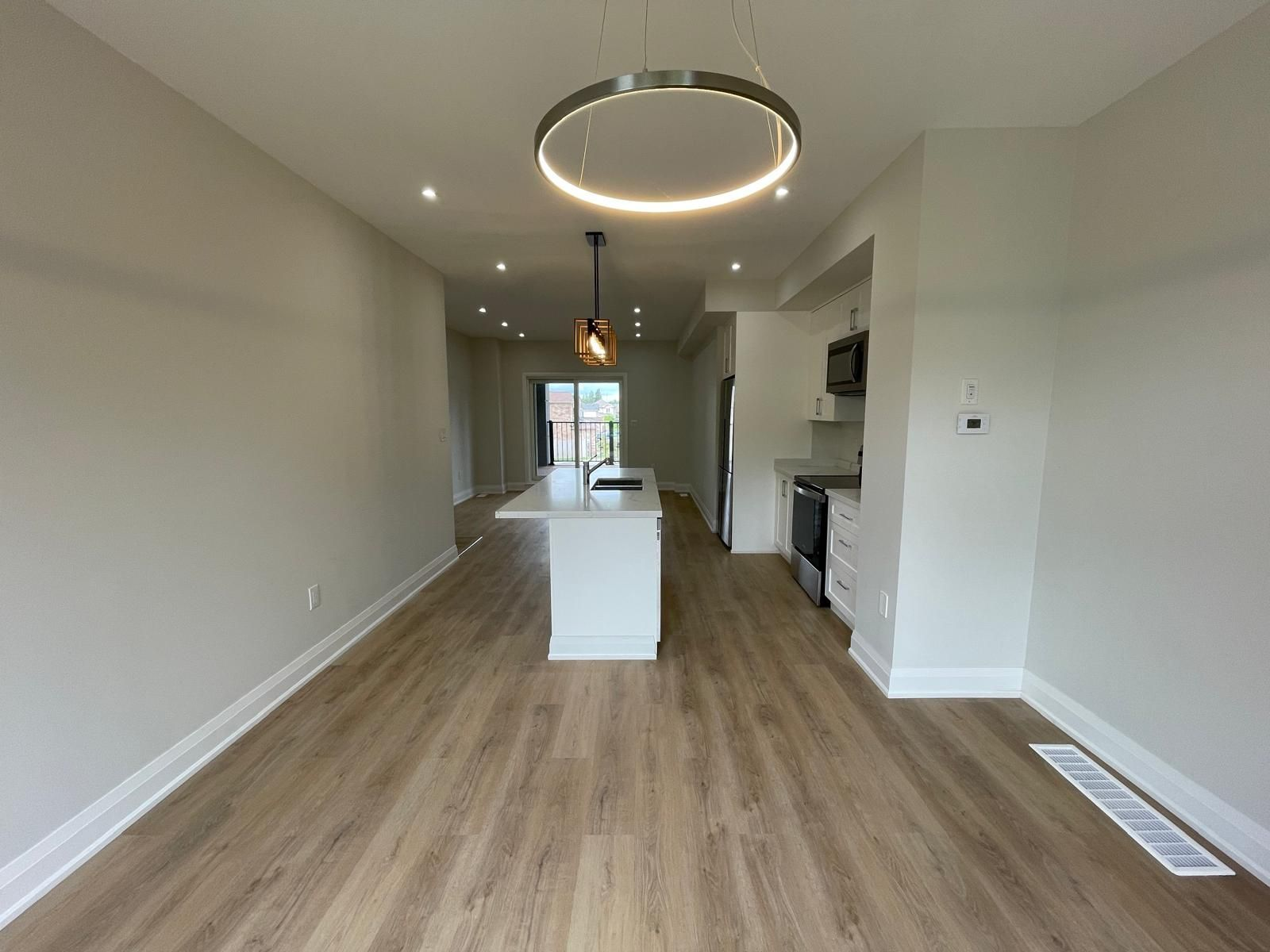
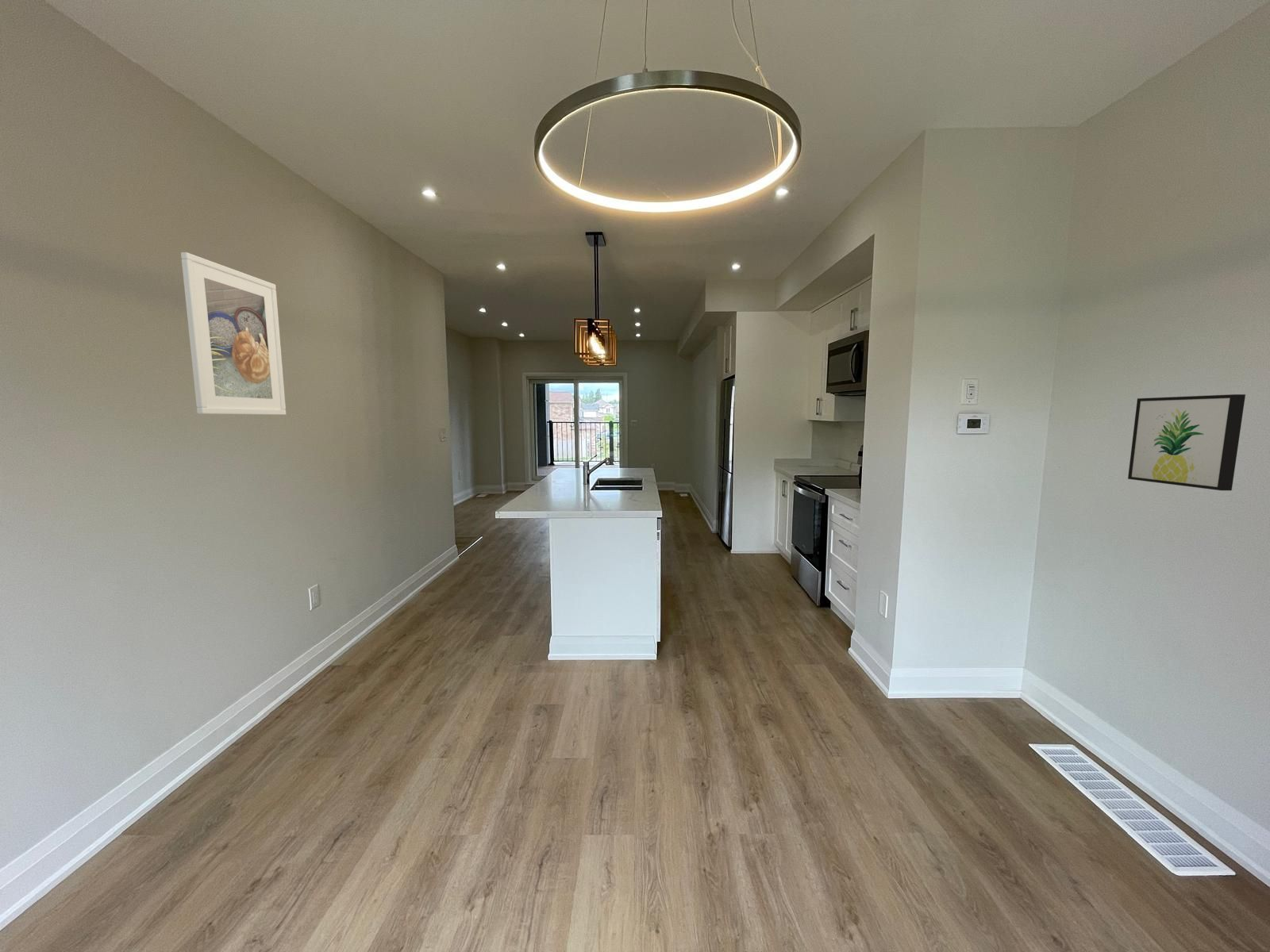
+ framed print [180,251,287,416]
+ wall art [1127,393,1246,491]
